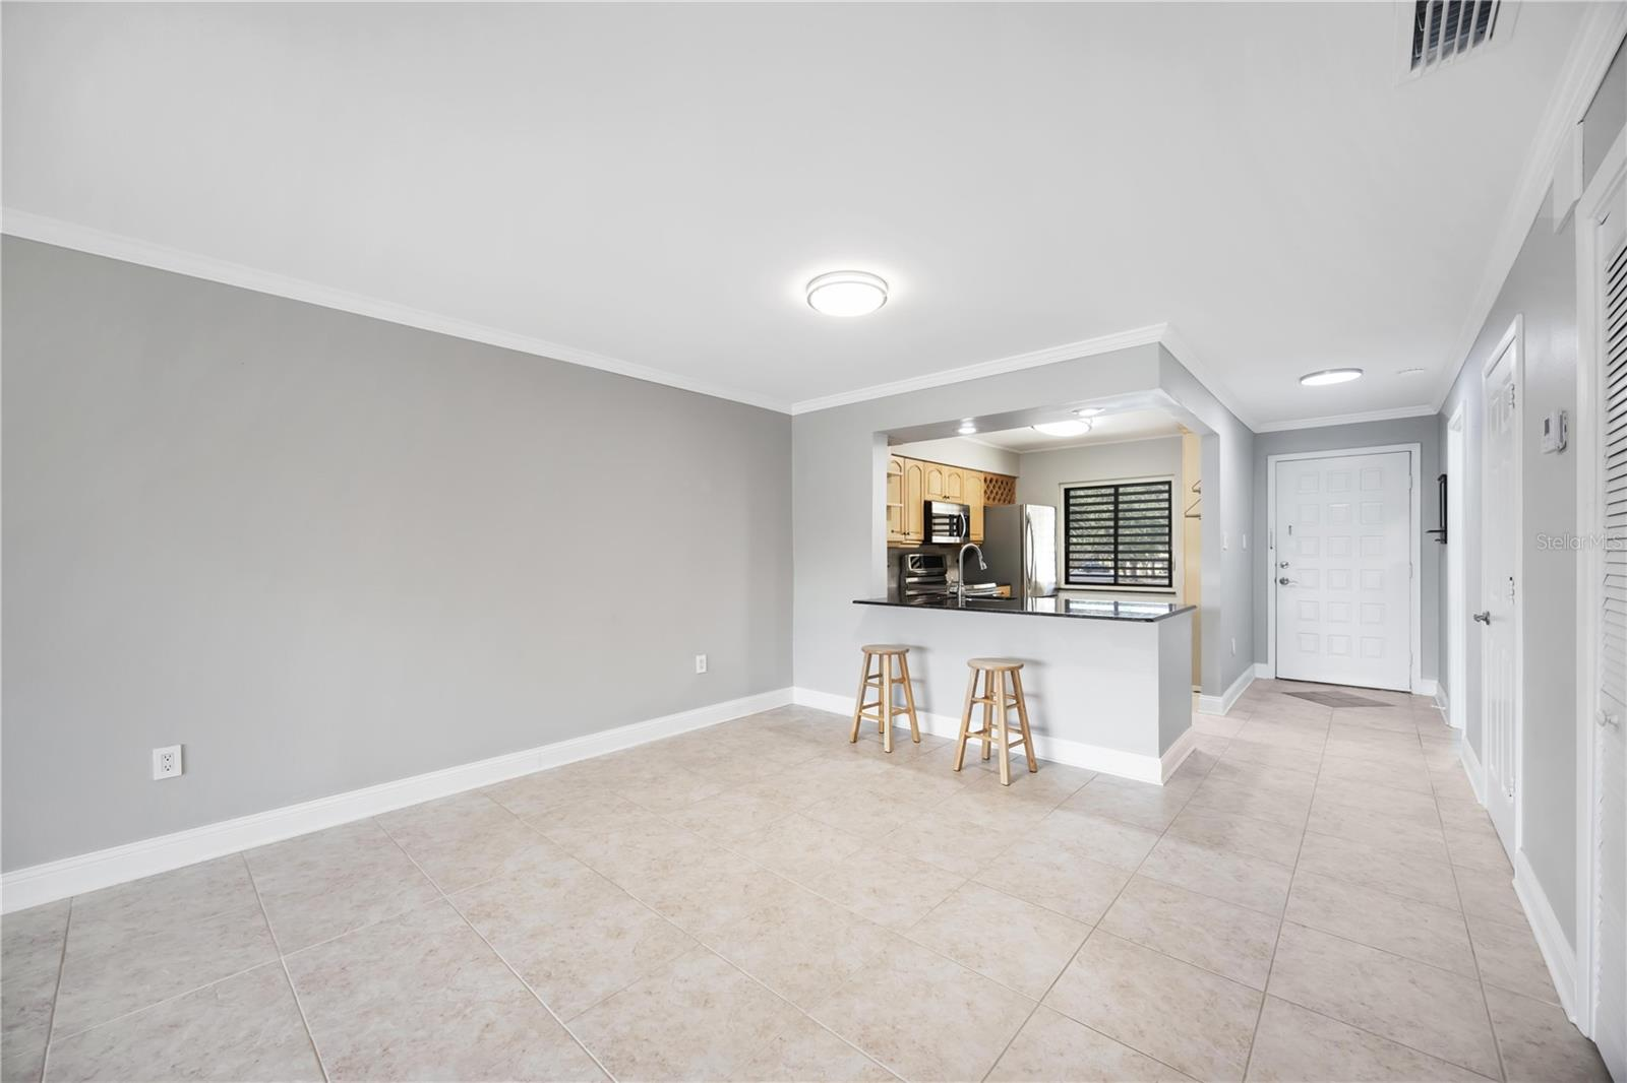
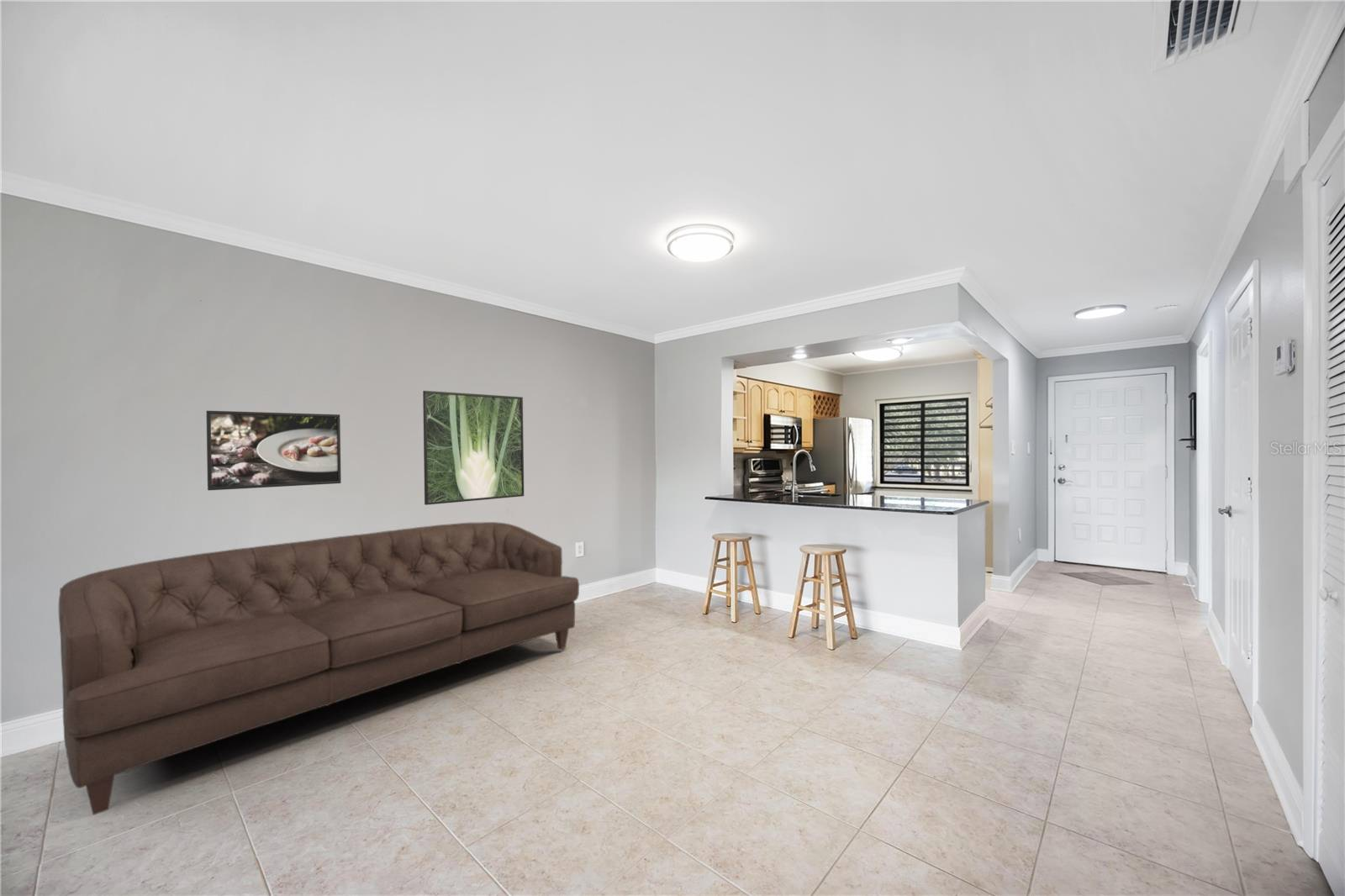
+ sofa [58,521,580,815]
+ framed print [422,390,525,506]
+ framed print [205,410,342,491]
